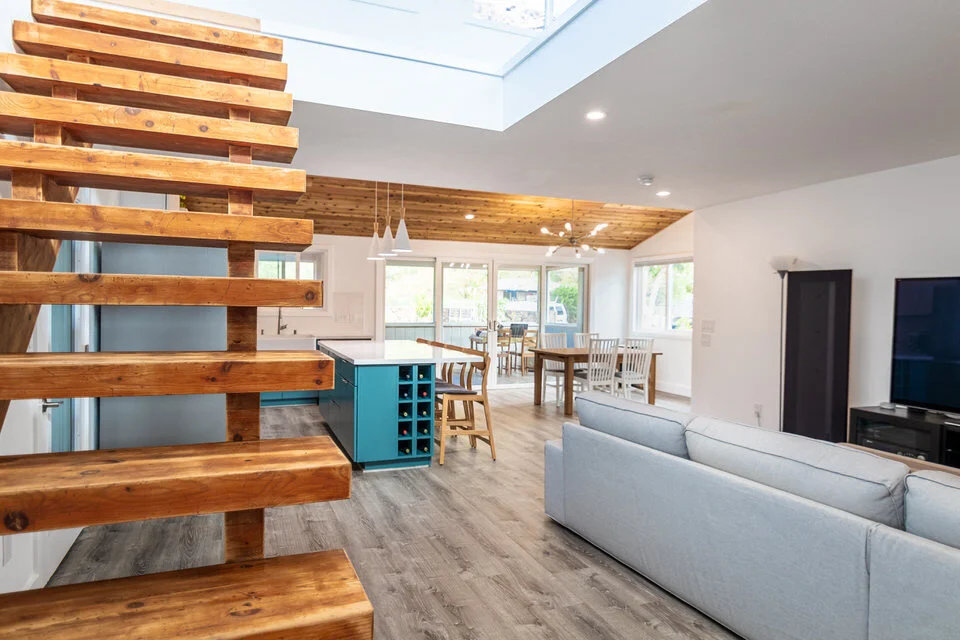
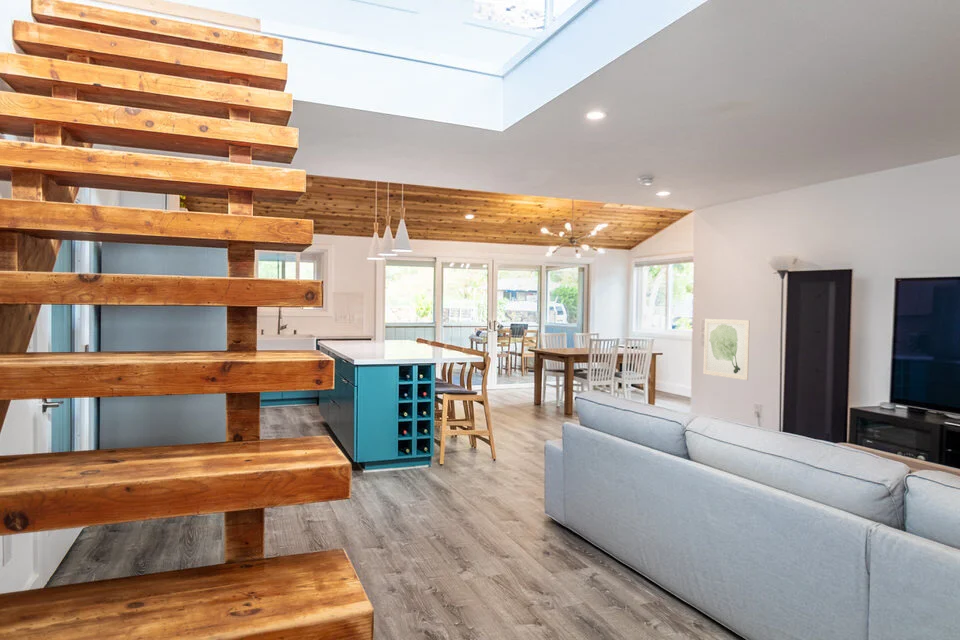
+ wall art [703,318,751,381]
